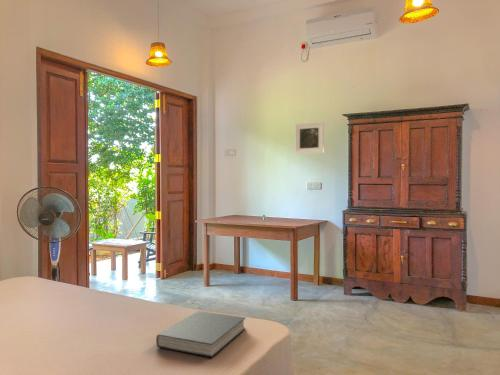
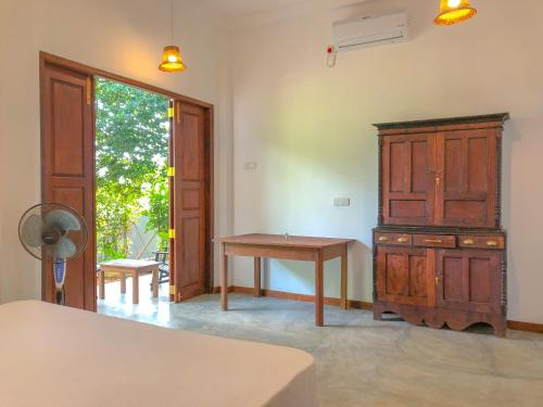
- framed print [294,121,325,155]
- book [155,310,247,358]
